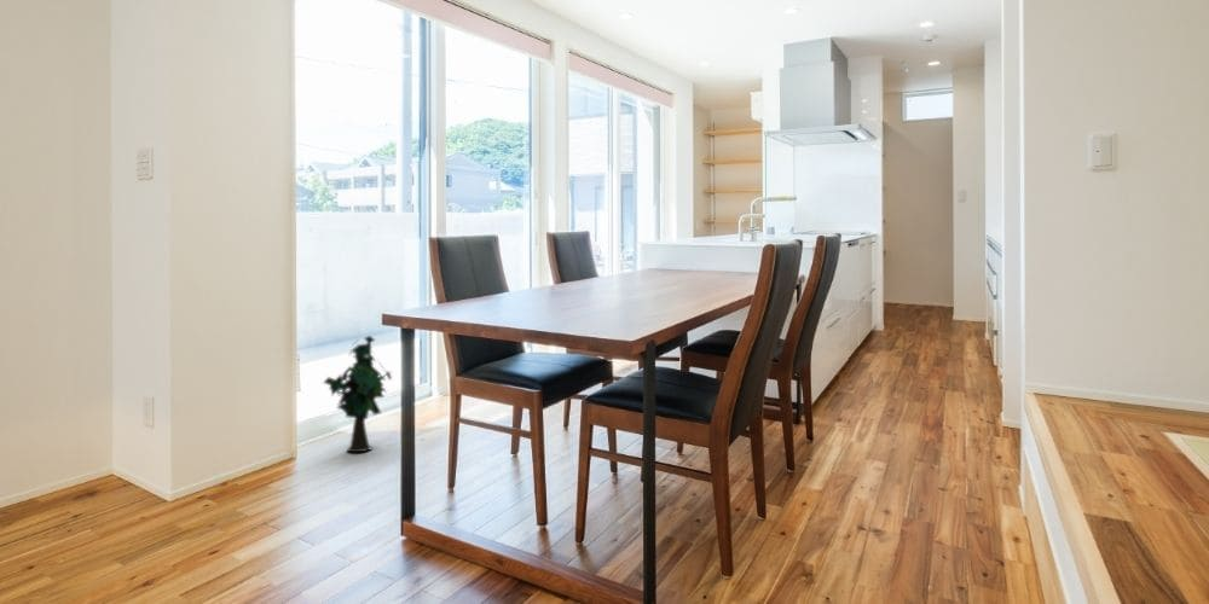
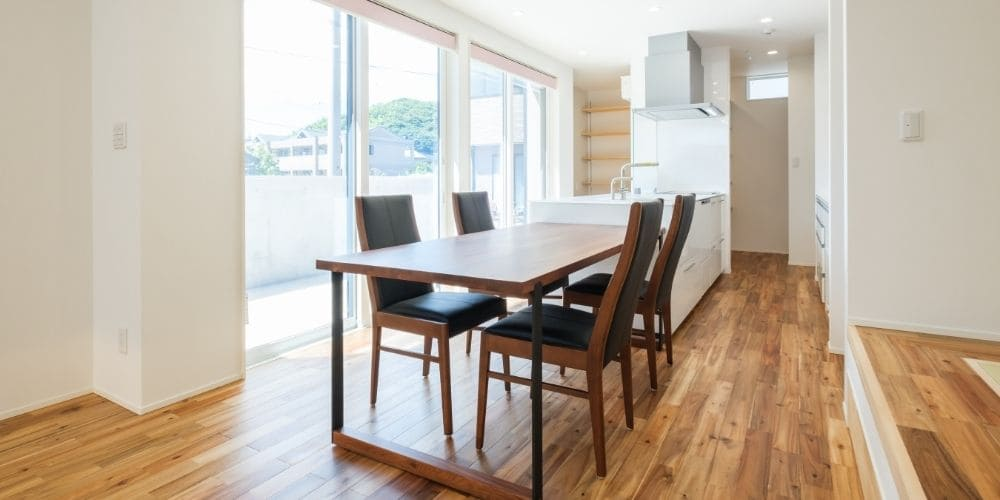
- decorative plant [322,335,393,453]
